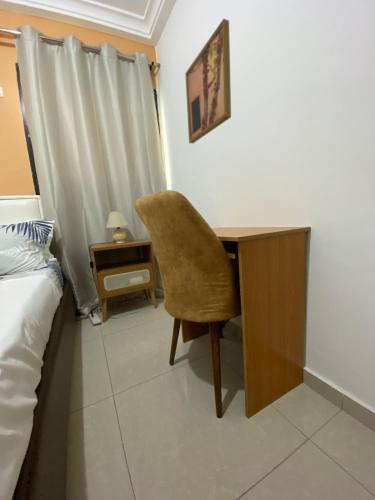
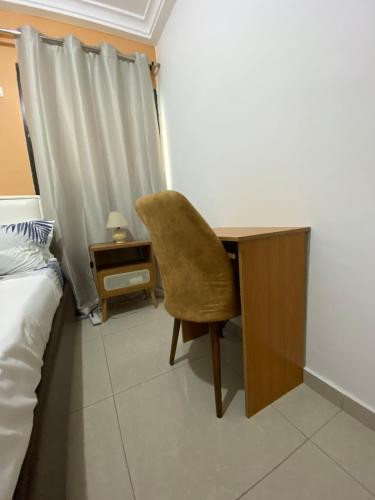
- wall art [184,18,232,144]
